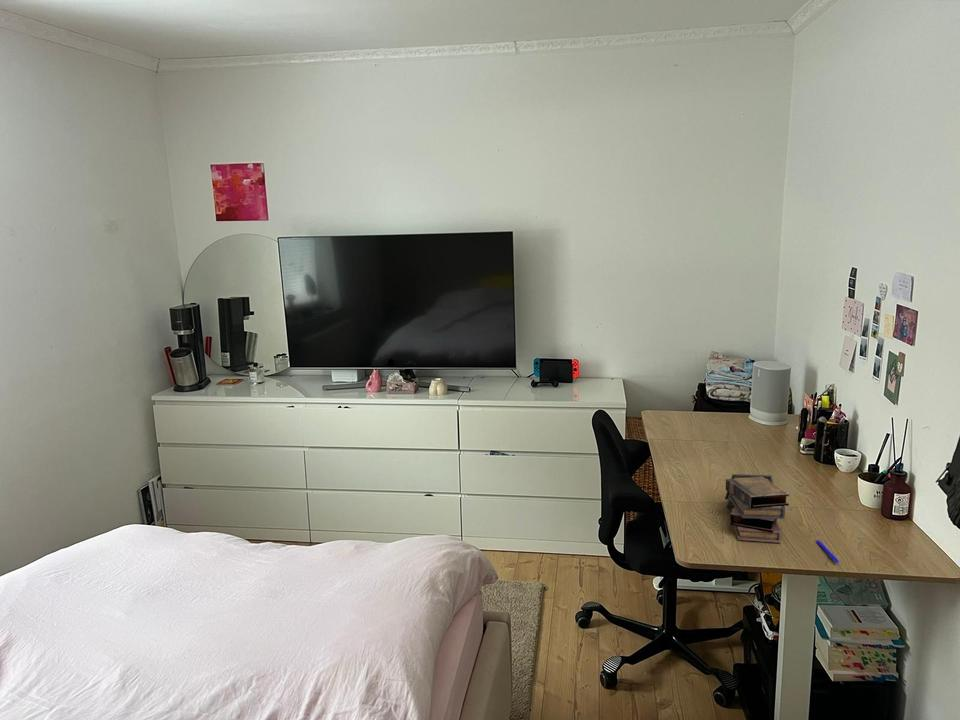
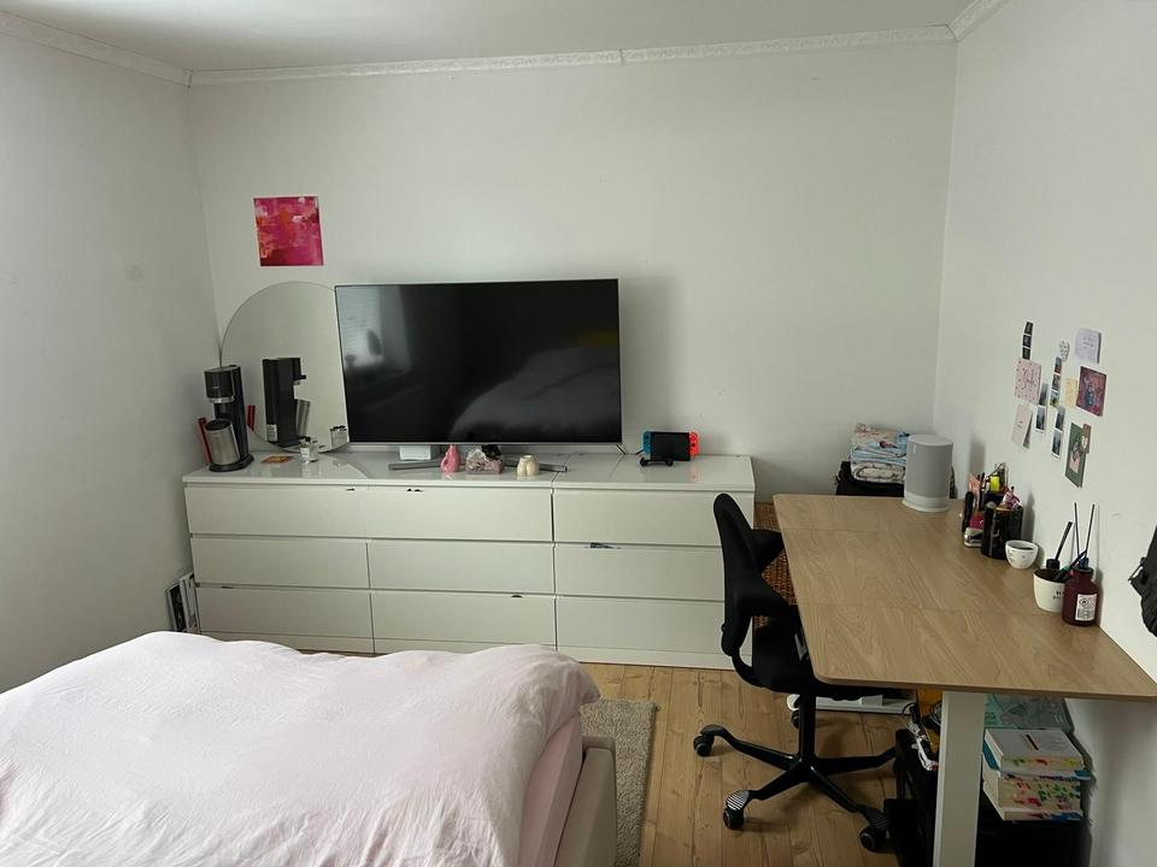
- book [724,473,790,544]
- pen [816,539,840,564]
